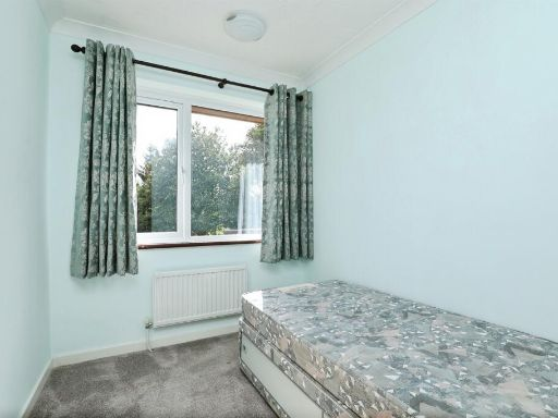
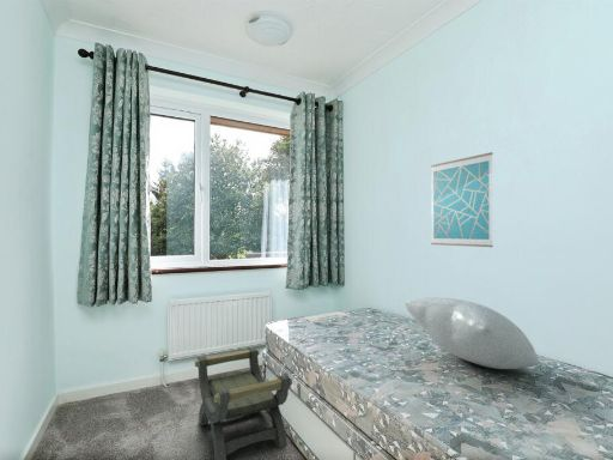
+ pillow [405,297,541,370]
+ stool [194,346,293,460]
+ wall art [430,151,493,248]
